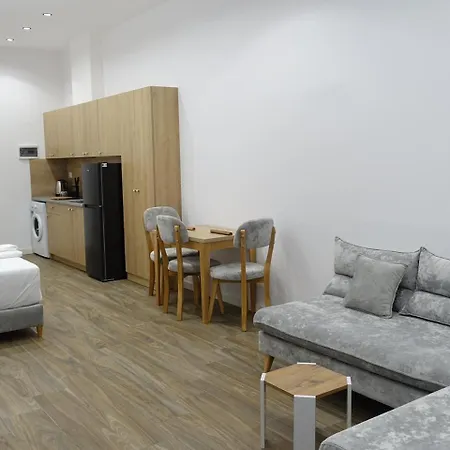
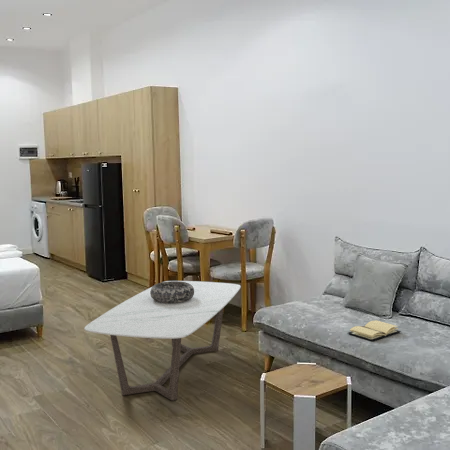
+ coffee table [83,280,242,402]
+ book [347,319,402,342]
+ decorative bowl [150,280,194,303]
